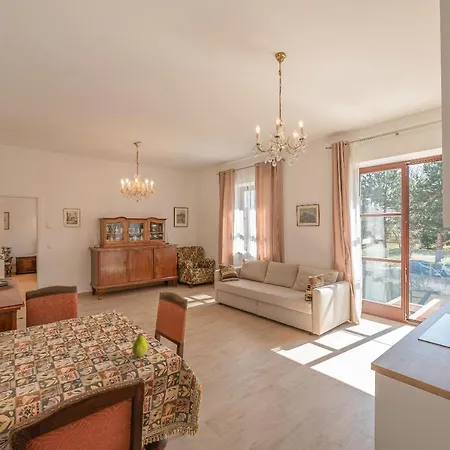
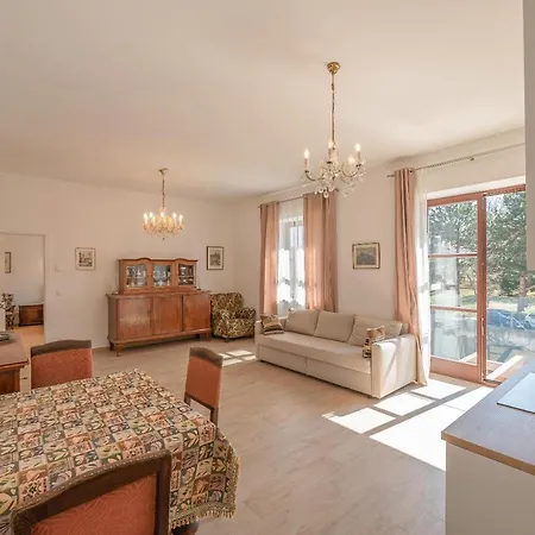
- fruit [131,332,149,358]
